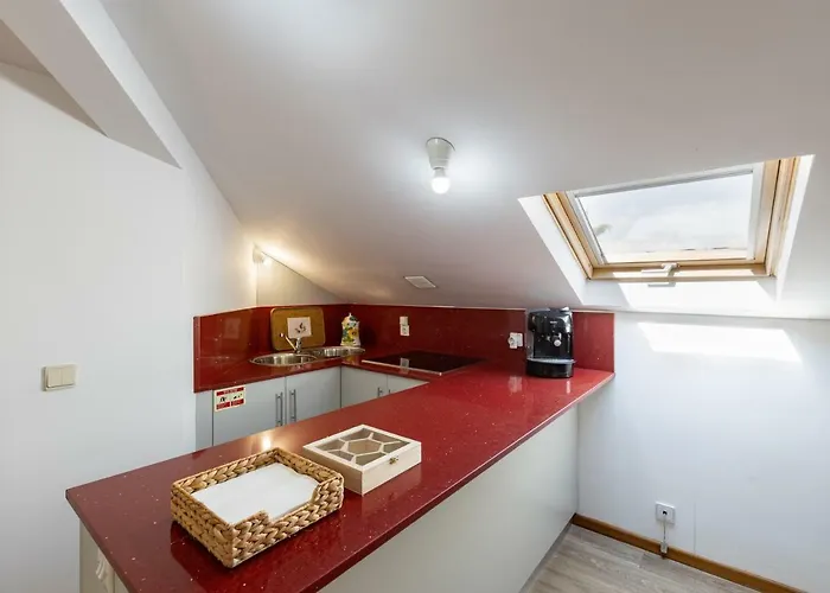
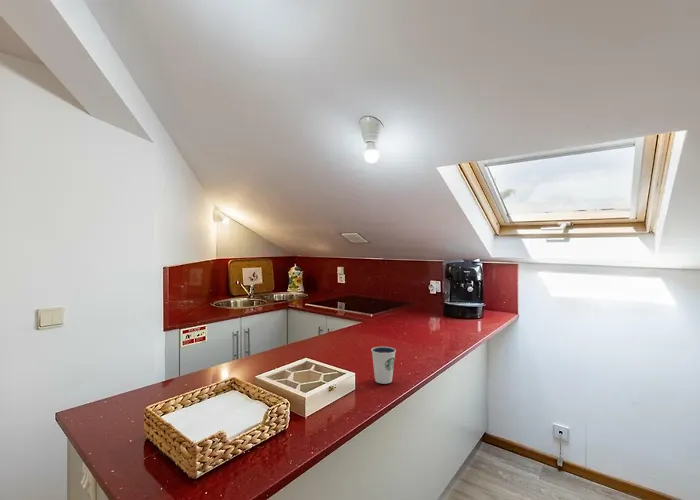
+ dixie cup [370,345,397,385]
